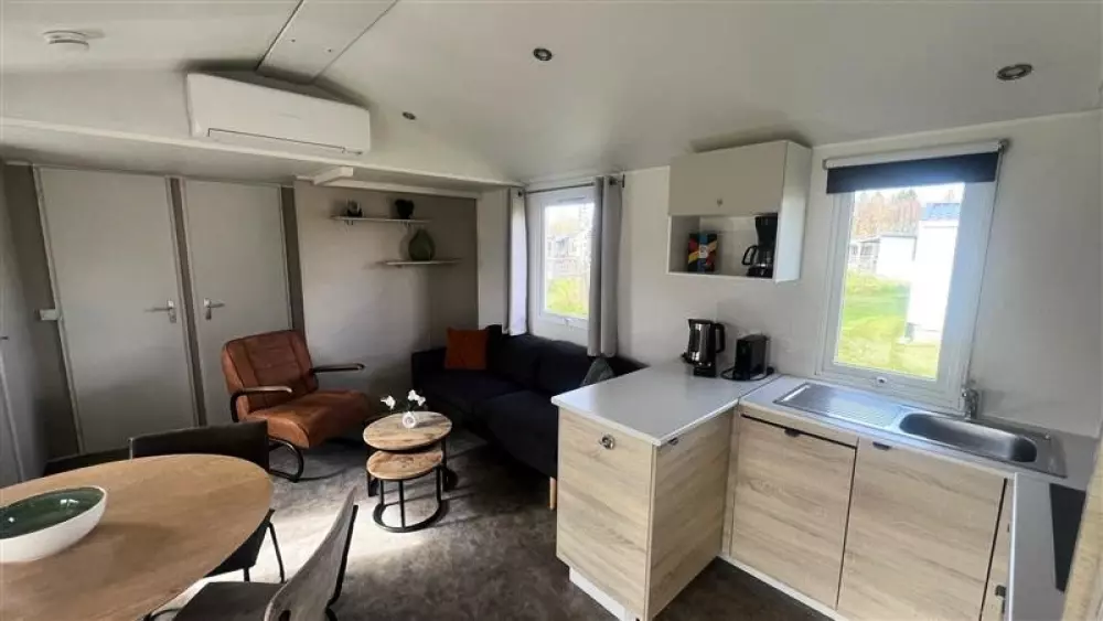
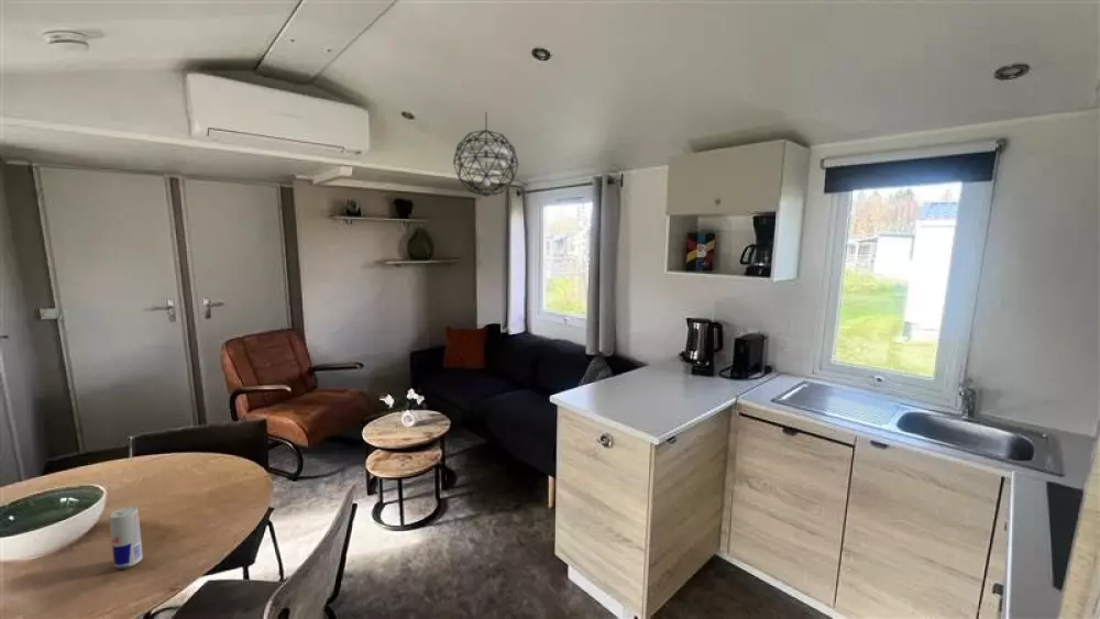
+ pendant light [452,111,519,198]
+ beverage can [109,506,144,570]
